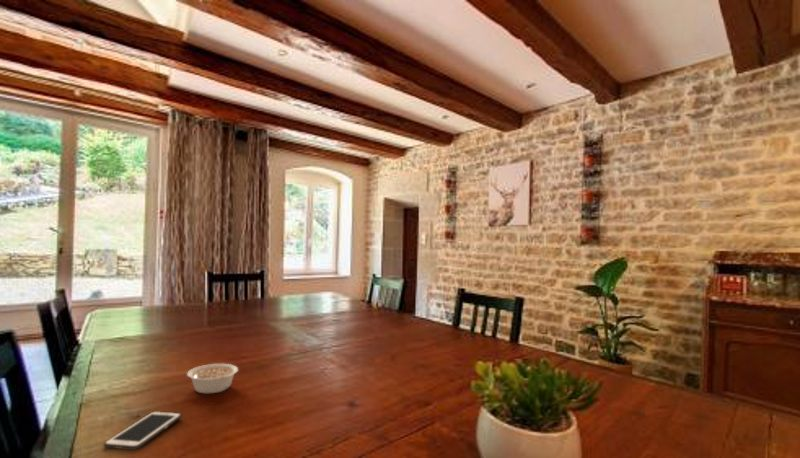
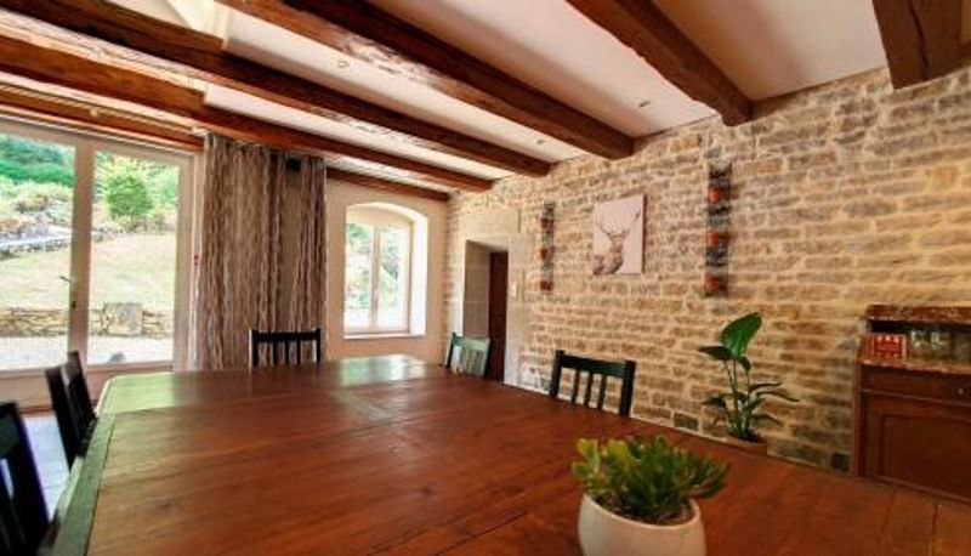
- cell phone [103,410,182,451]
- legume [186,363,239,395]
